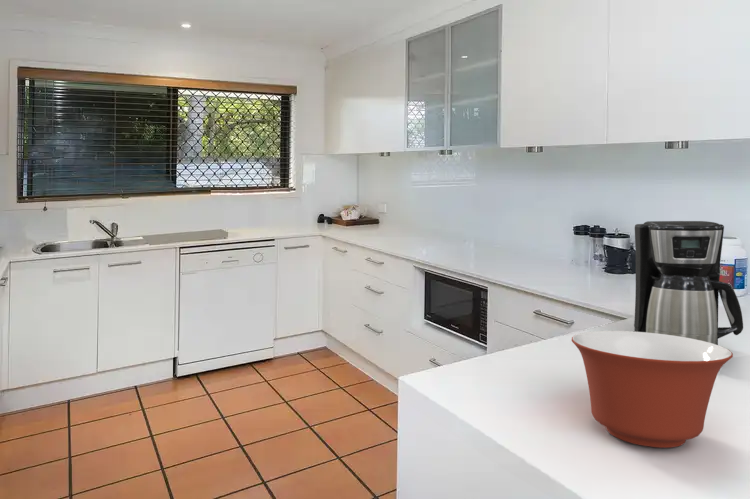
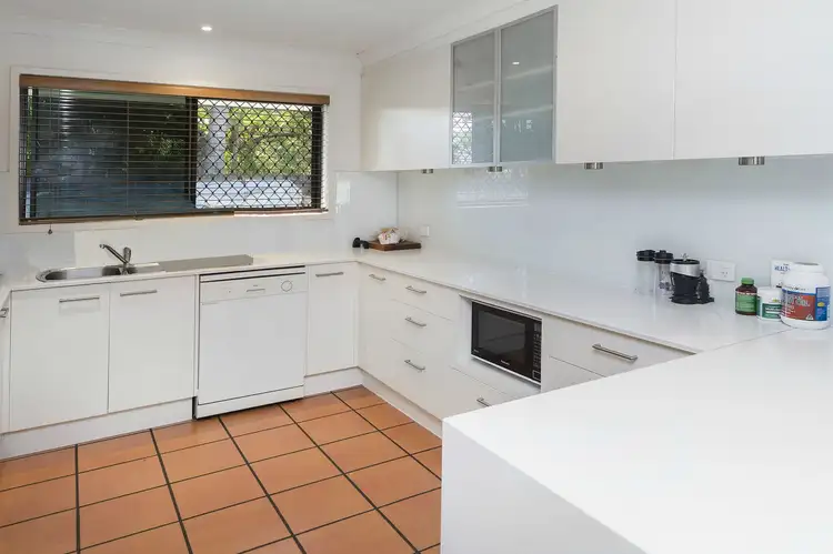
- coffee maker [633,220,744,345]
- mixing bowl [571,330,734,449]
